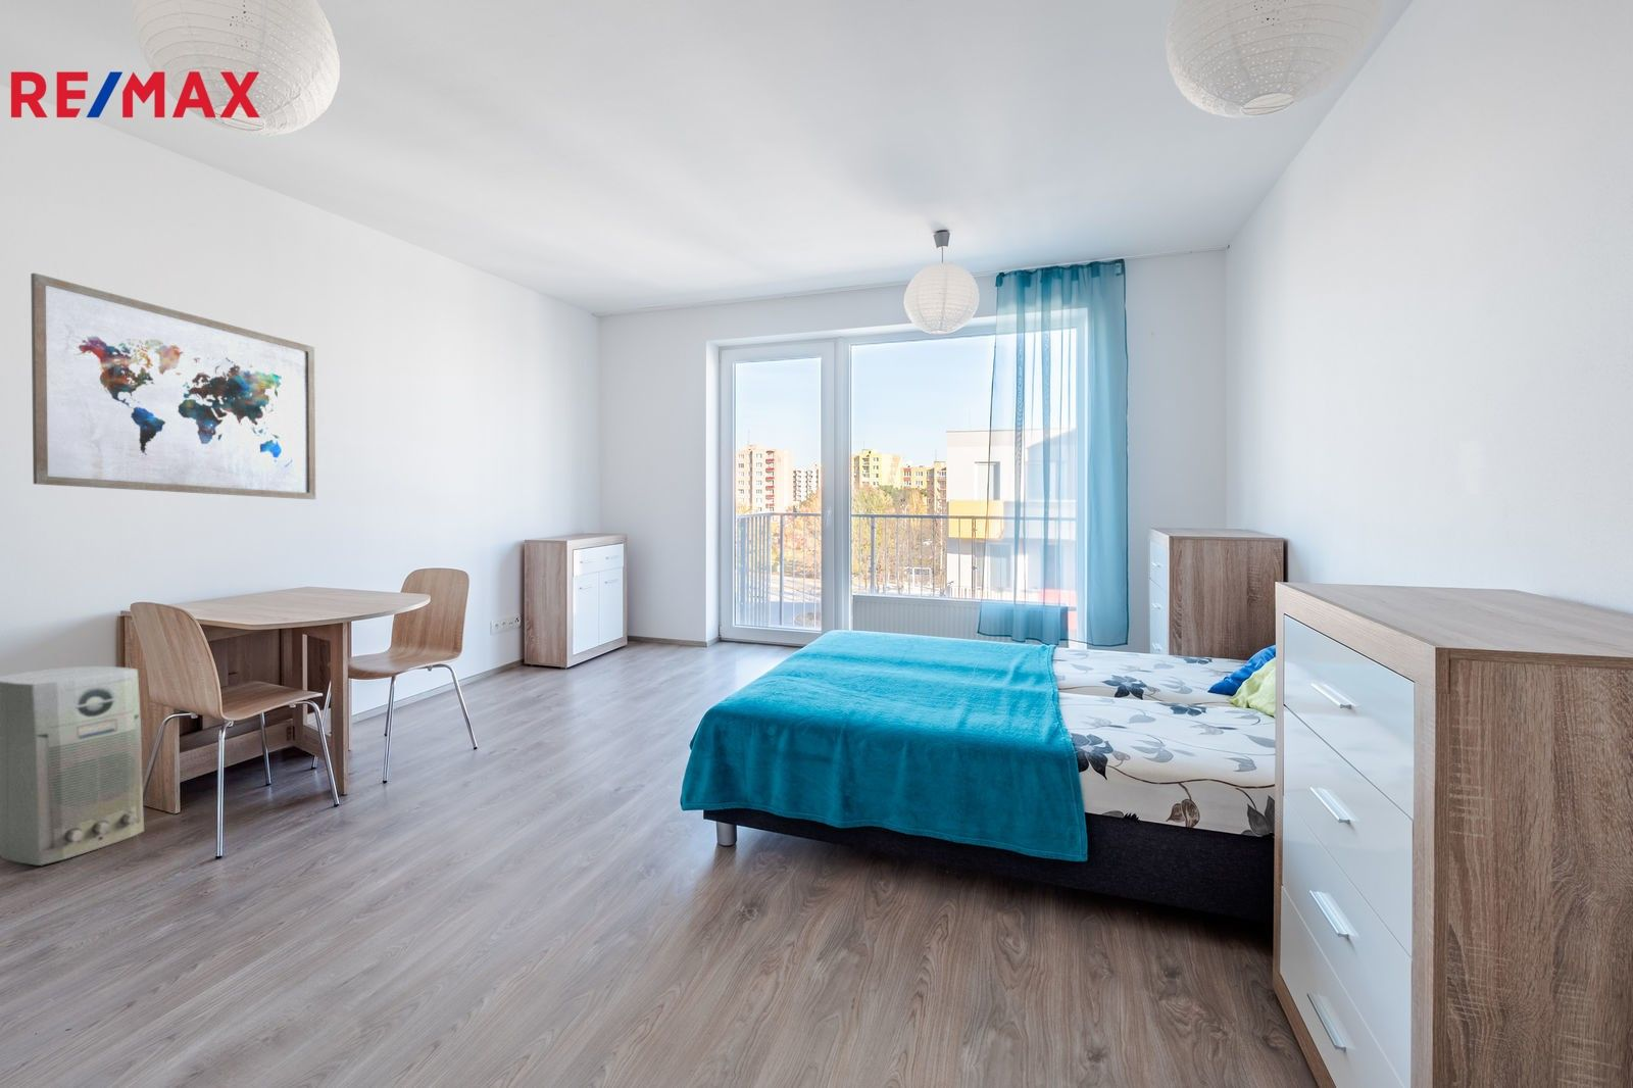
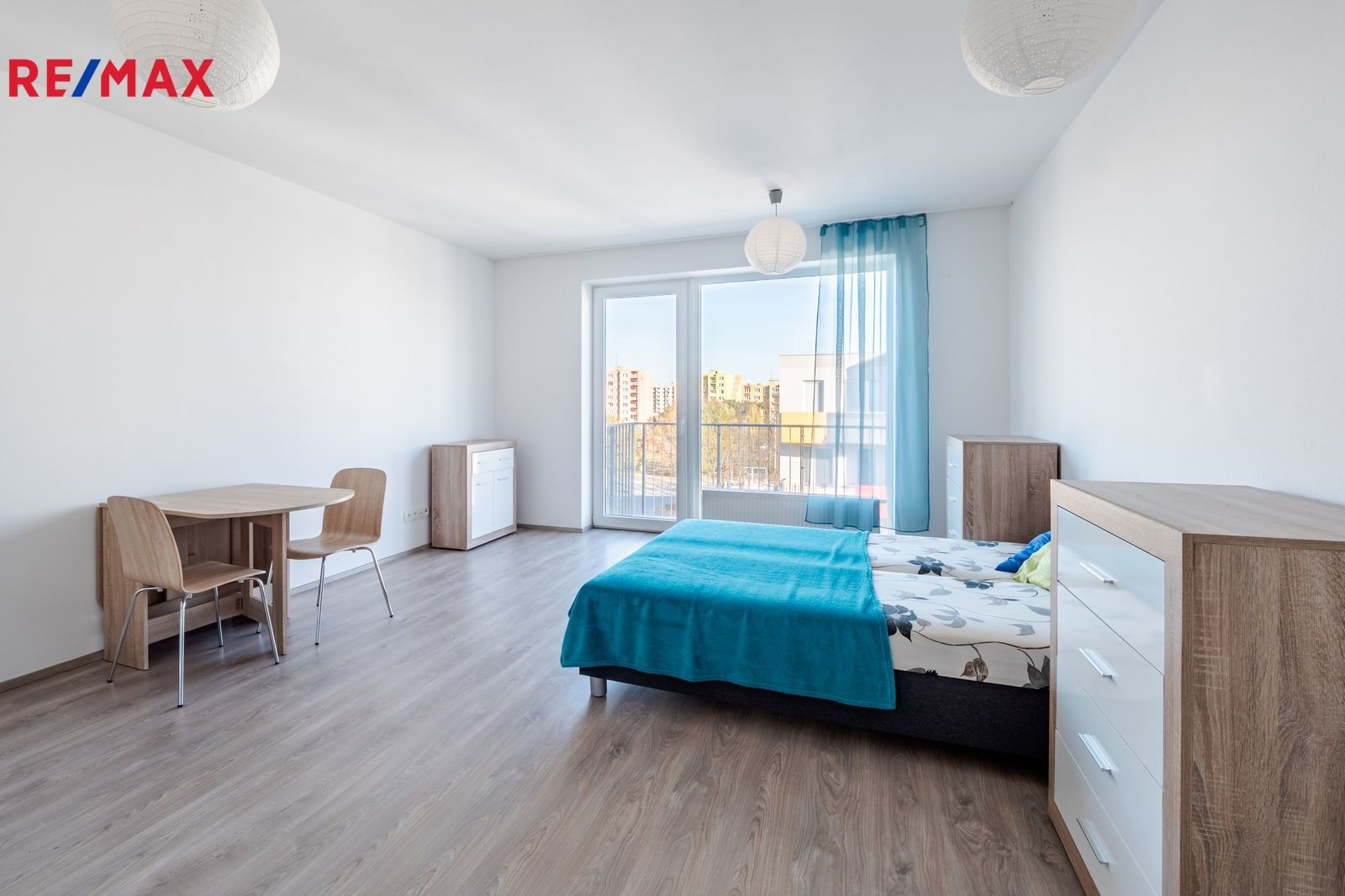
- wall art [29,272,317,500]
- air purifier [0,665,144,867]
